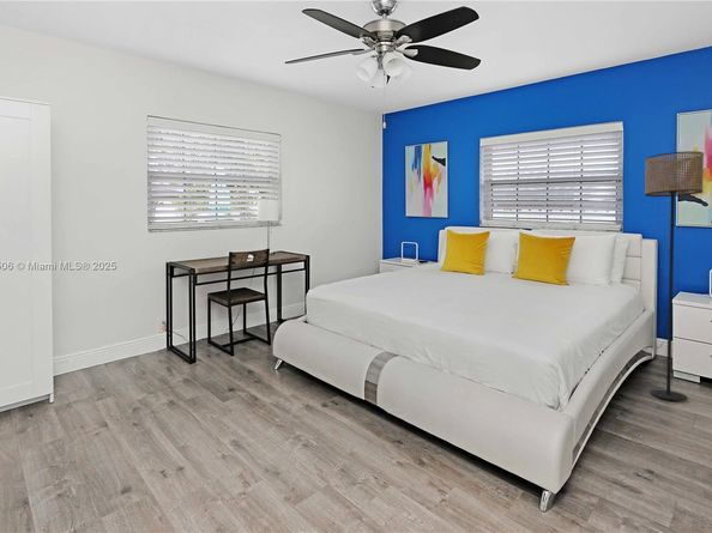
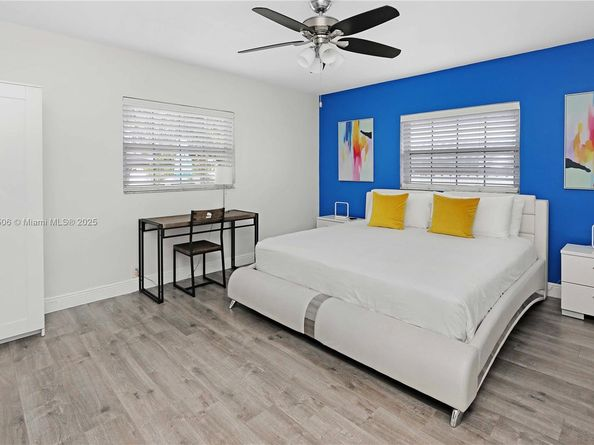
- floor lamp [644,150,705,401]
